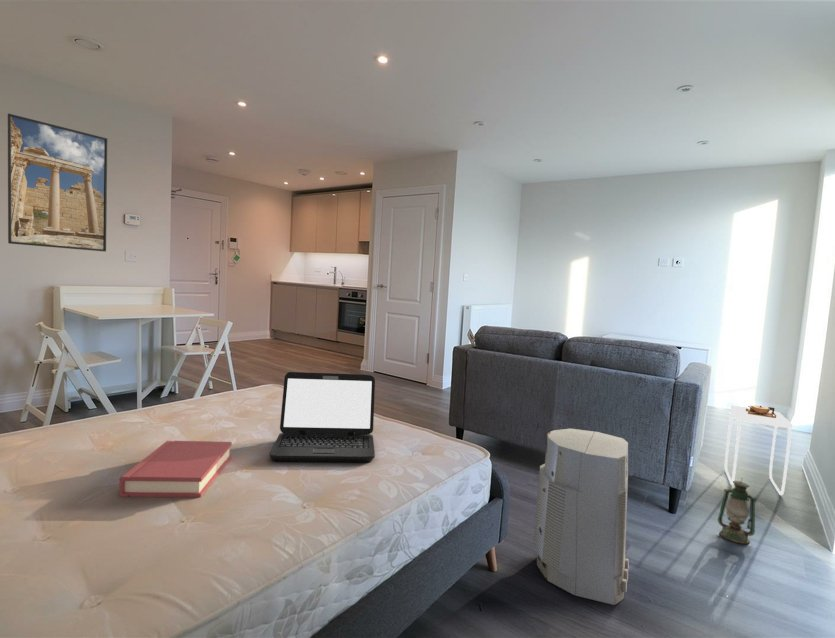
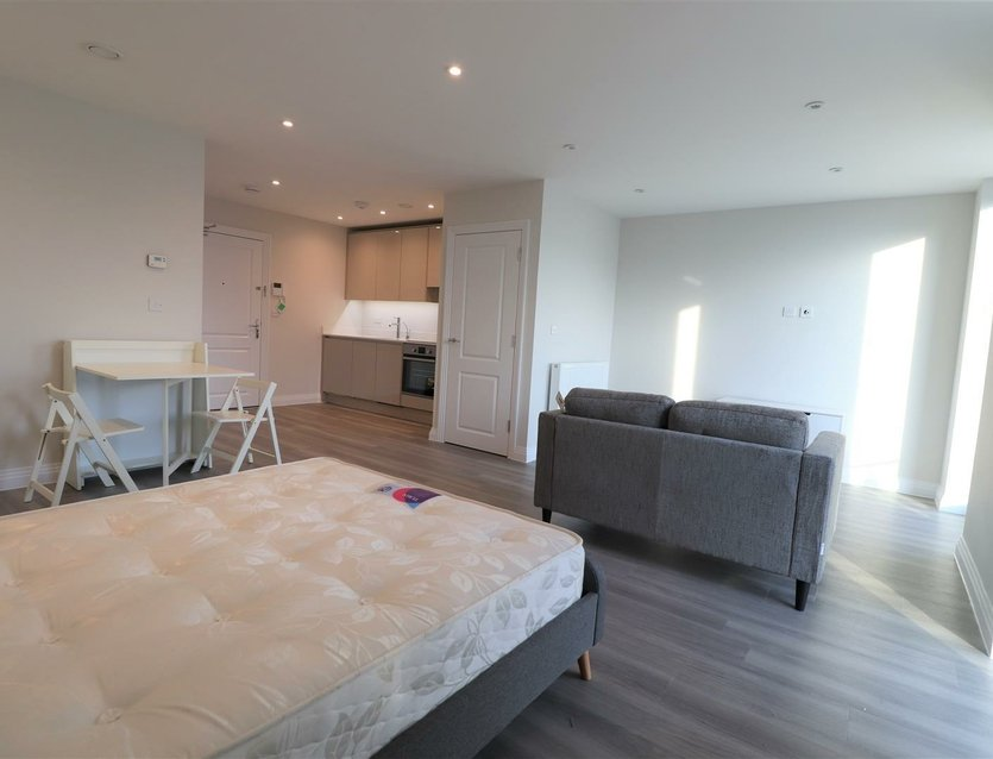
- air purifier [533,428,630,606]
- hardback book [118,440,233,498]
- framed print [7,112,108,252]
- laptop [269,371,376,463]
- lantern [717,478,757,545]
- side table [724,404,794,496]
